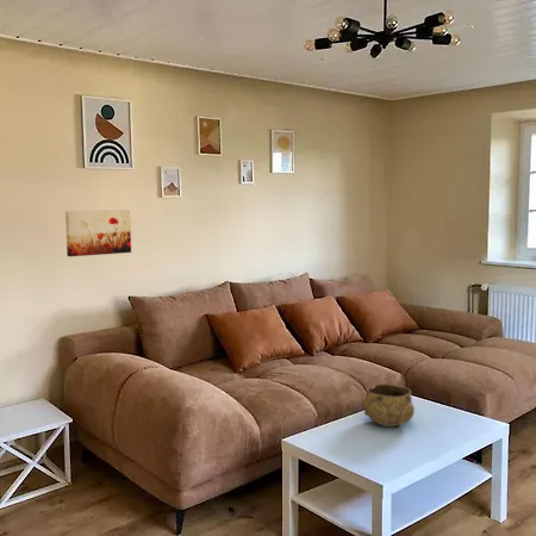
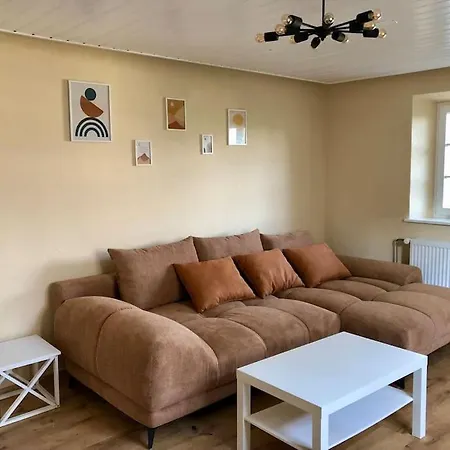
- decorative bowl [363,384,416,428]
- wall art [64,210,132,257]
